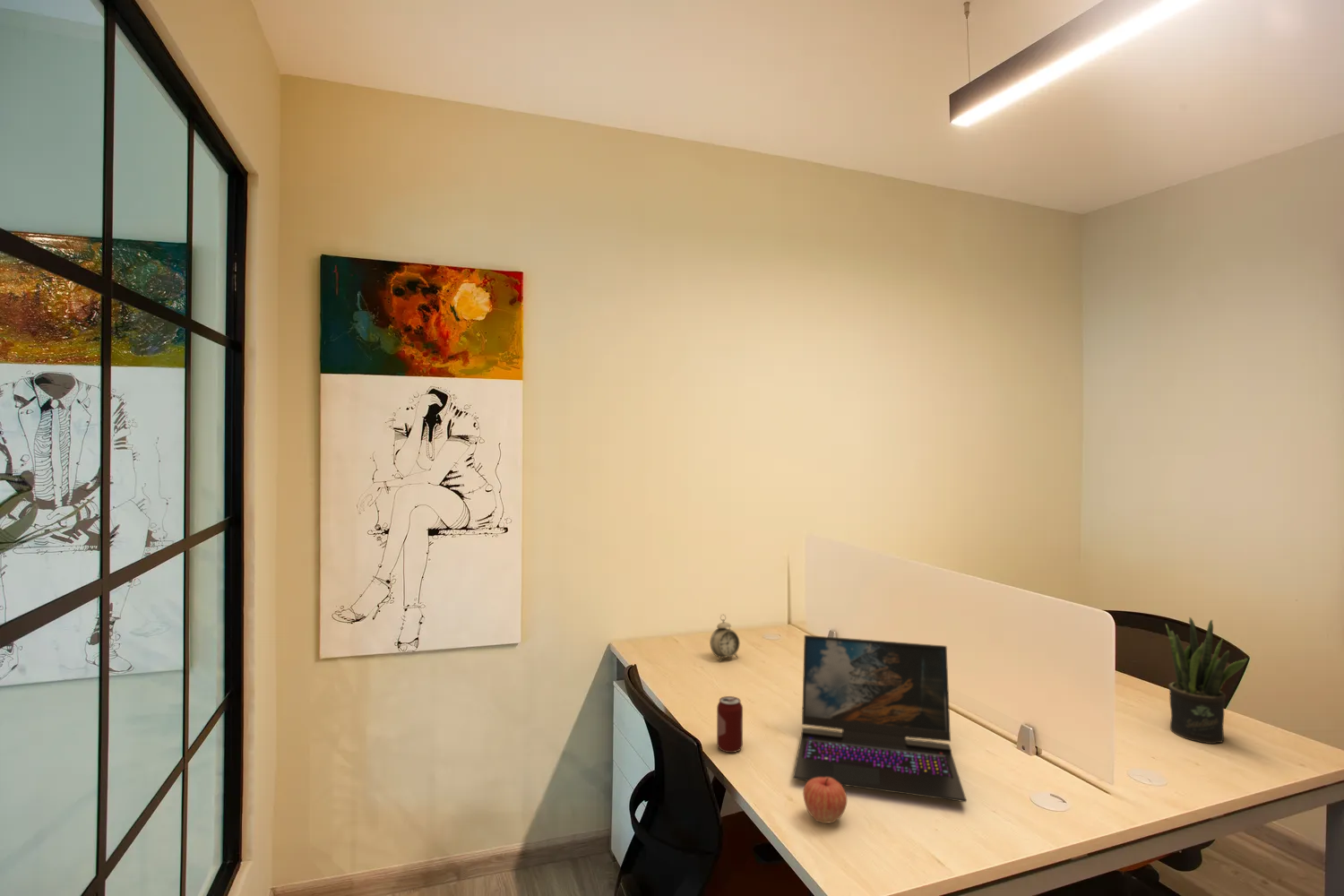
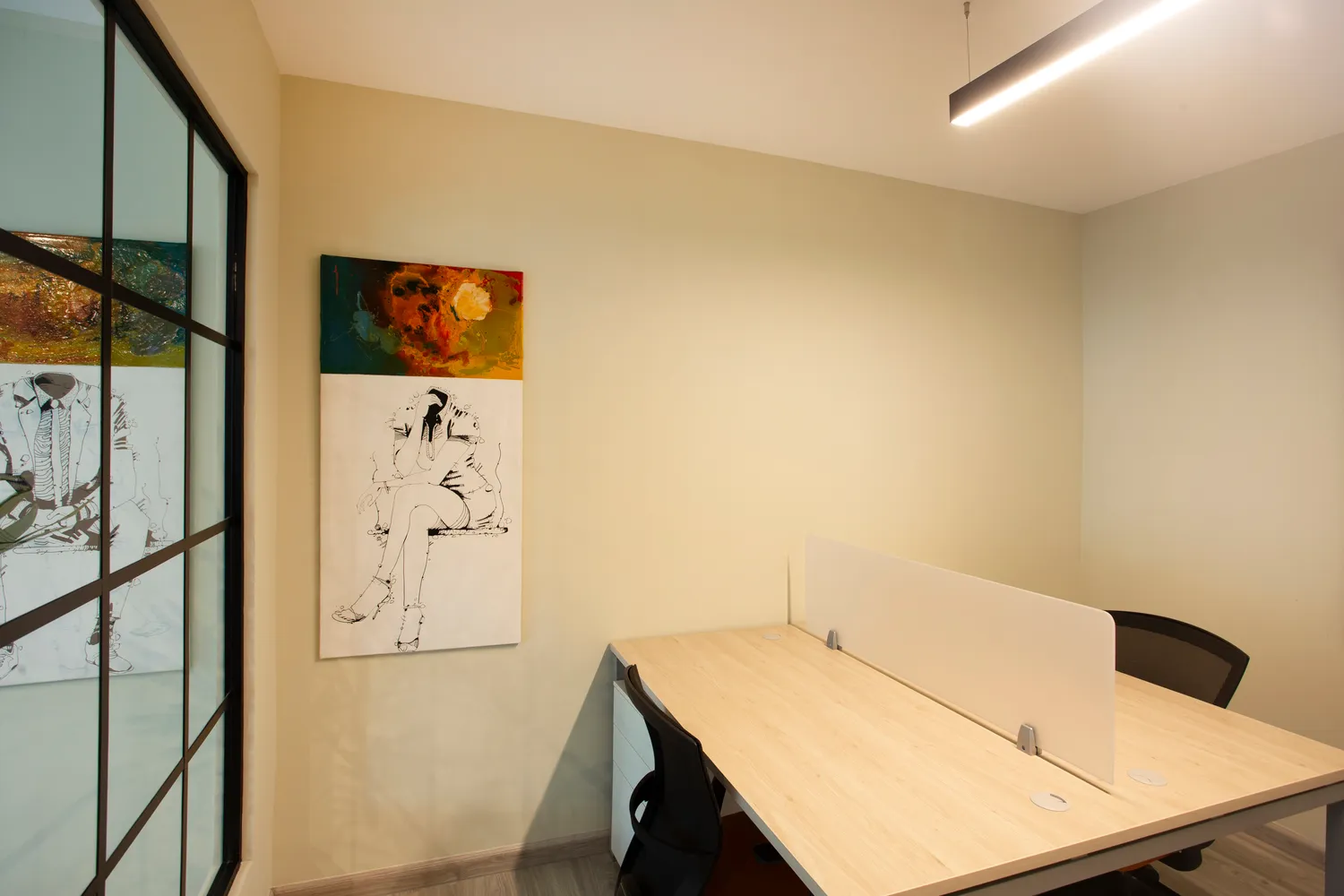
- laptop [792,634,967,803]
- potted plant [1165,616,1249,745]
- beverage can [716,695,744,754]
- apple [802,777,848,824]
- alarm clock [709,614,741,662]
